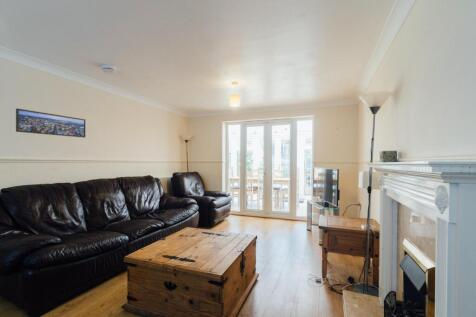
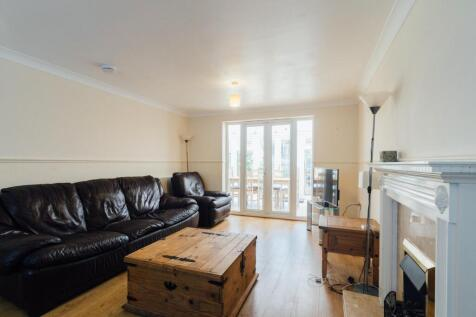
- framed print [15,108,86,138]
